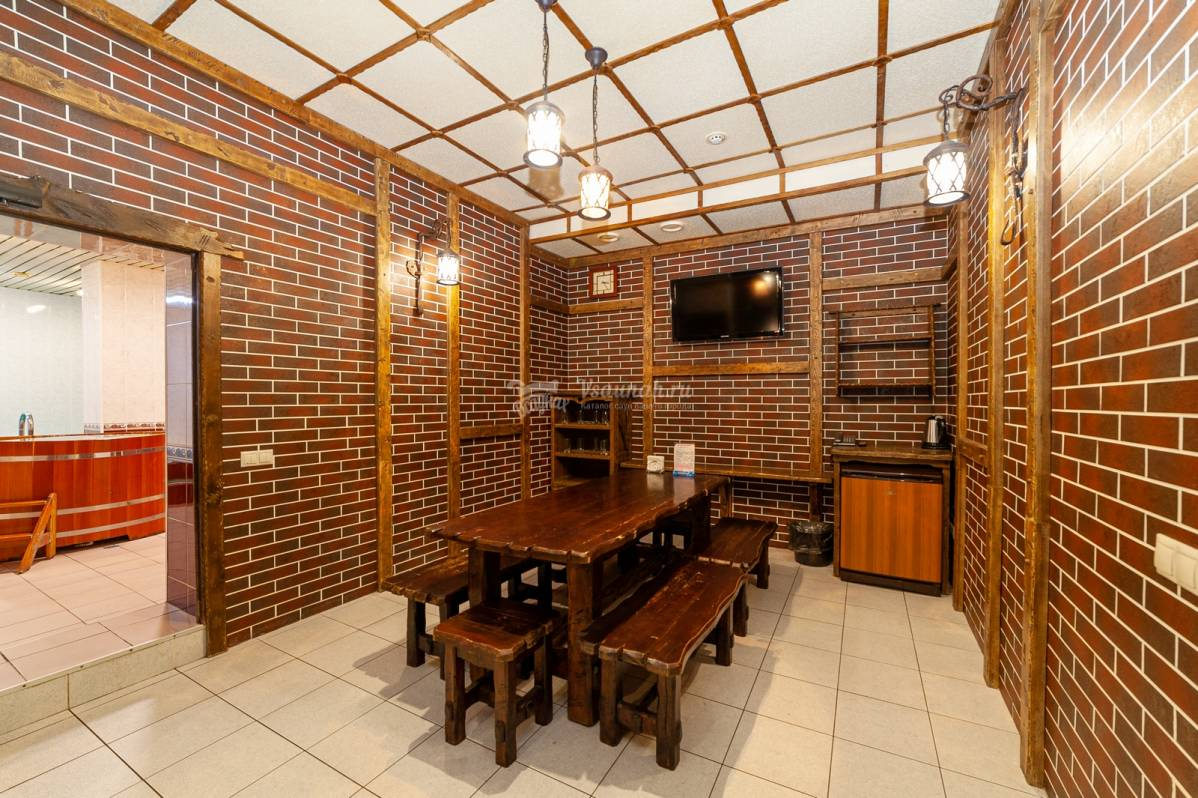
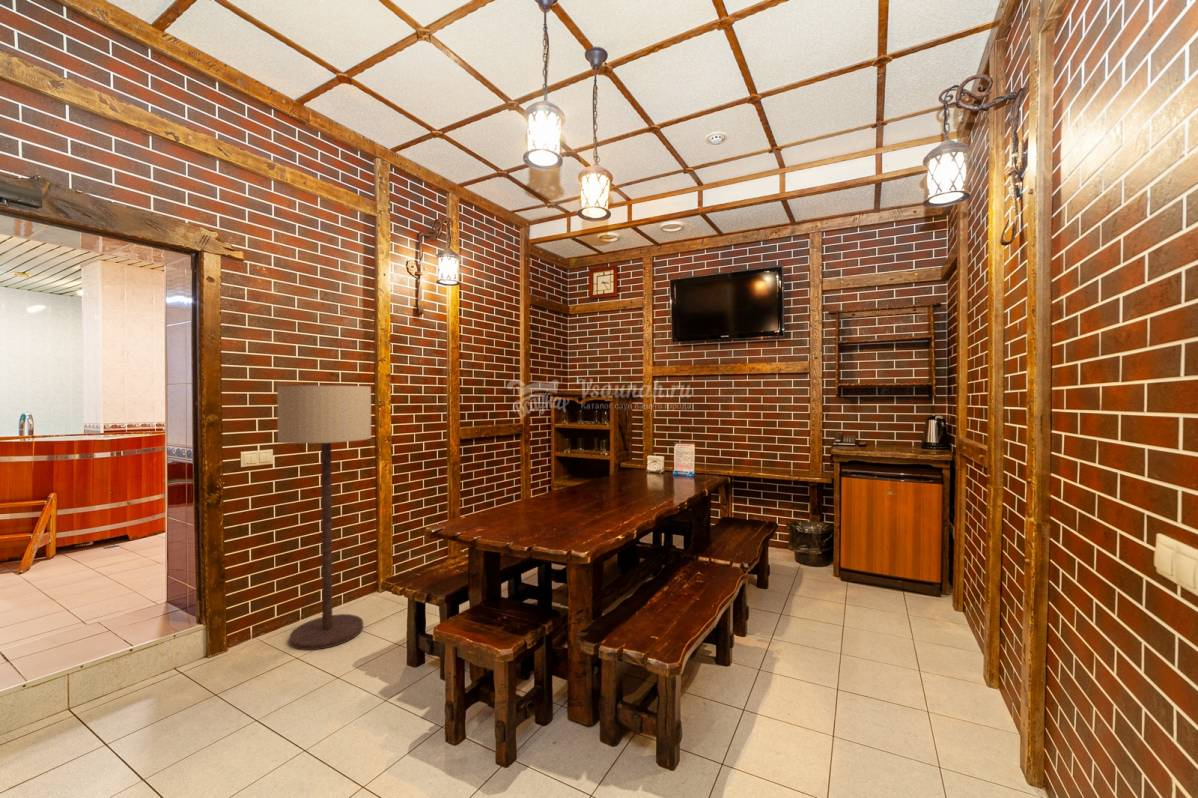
+ floor lamp [276,384,372,651]
